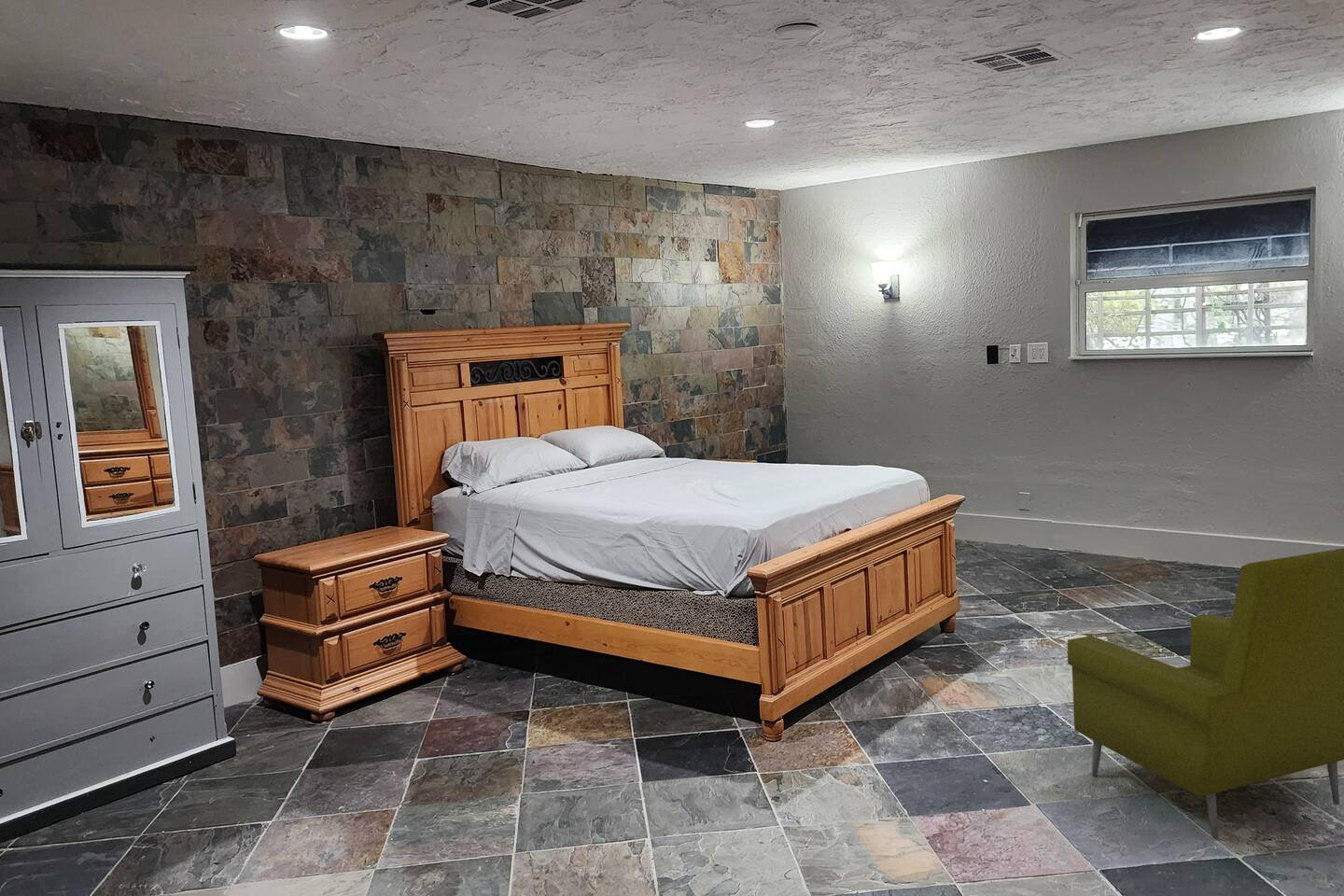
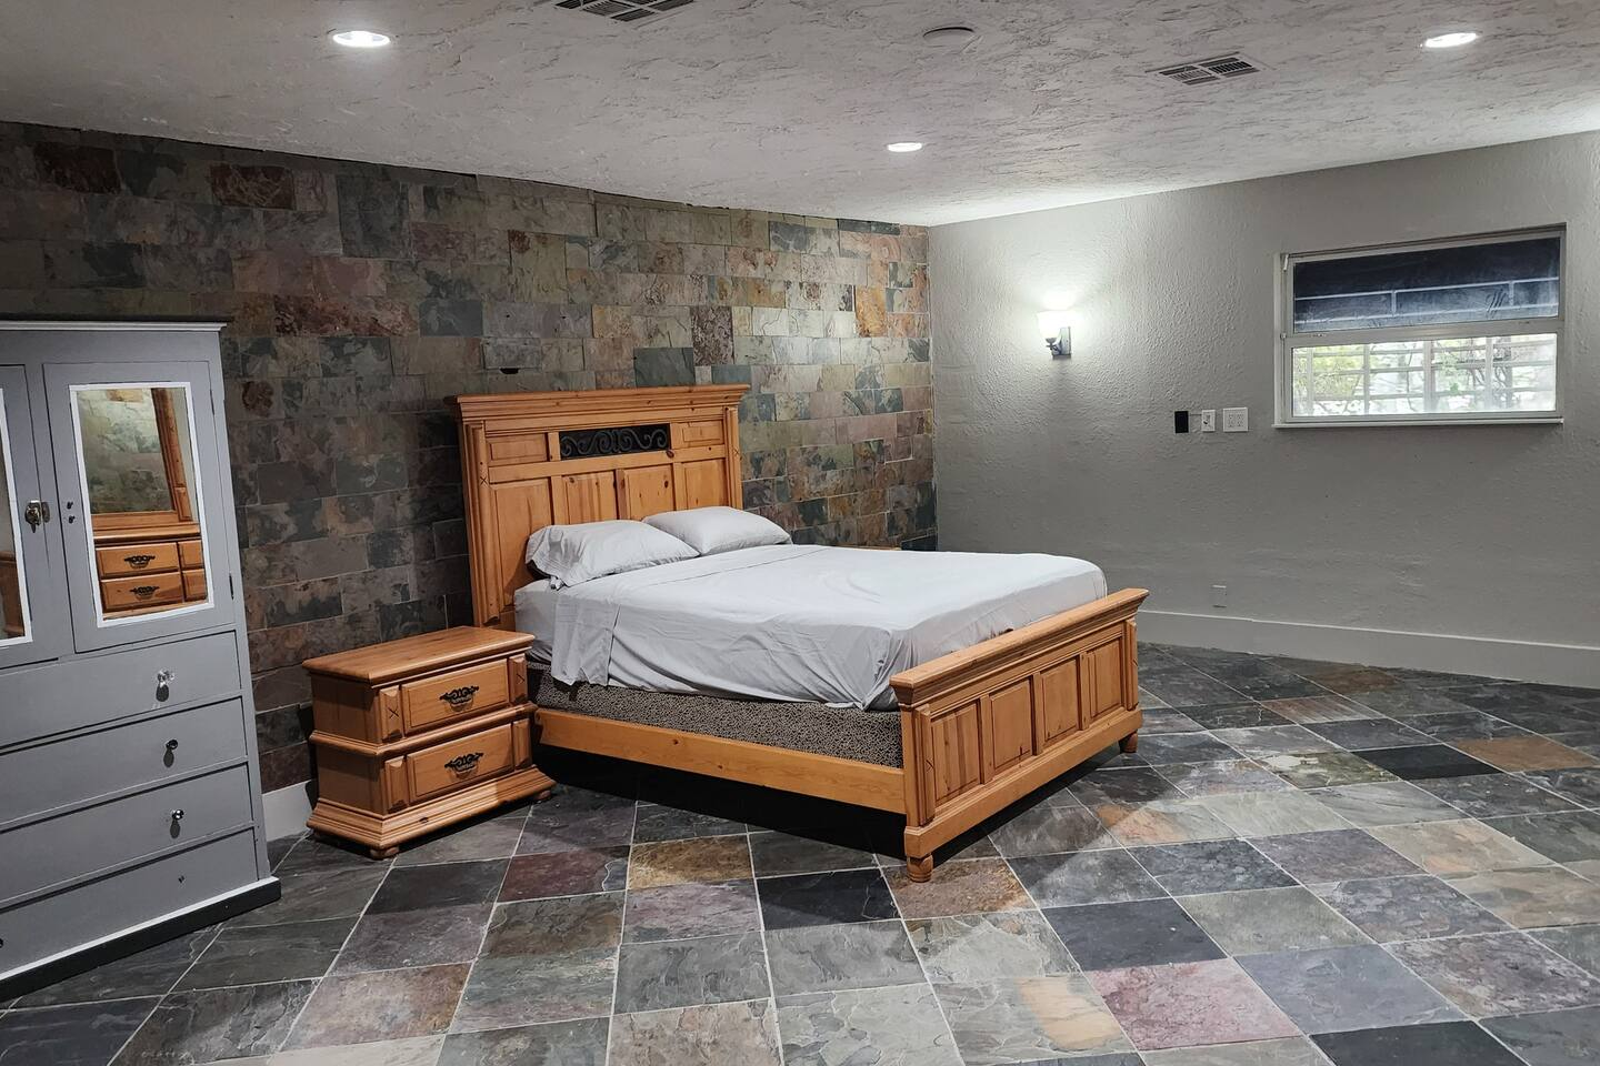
- armchair [1067,547,1344,840]
